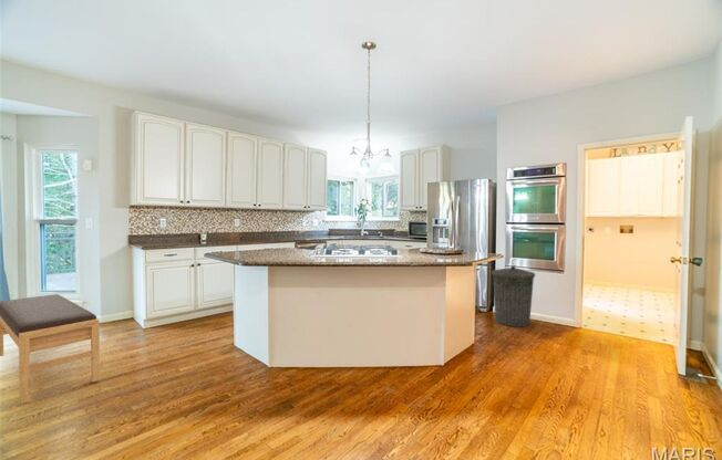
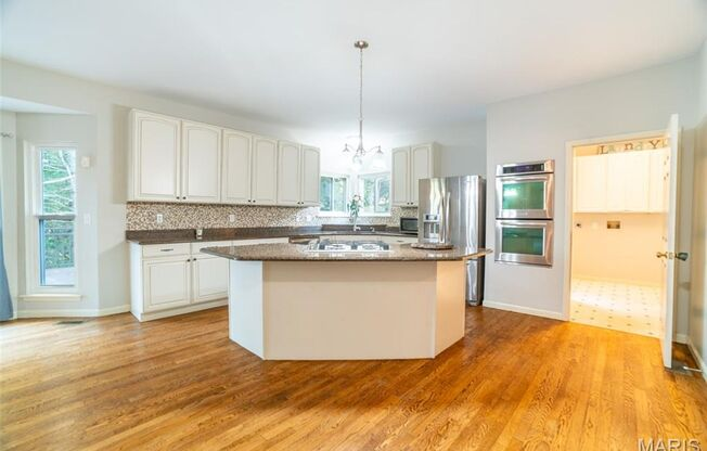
- trash can [491,265,536,327]
- bench [0,293,101,405]
